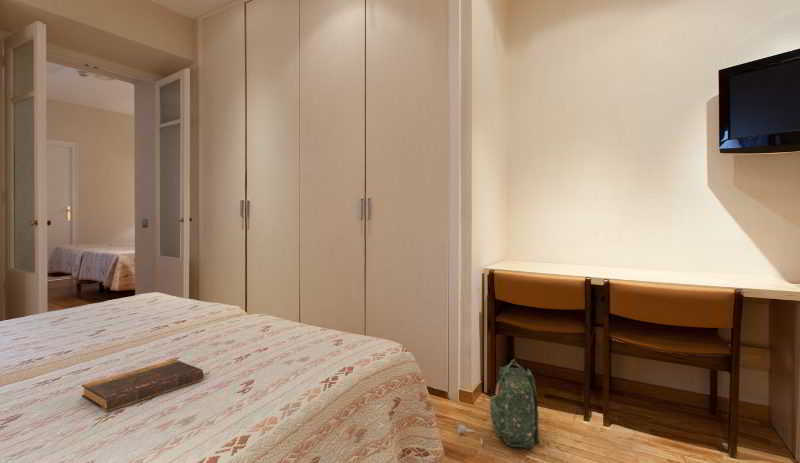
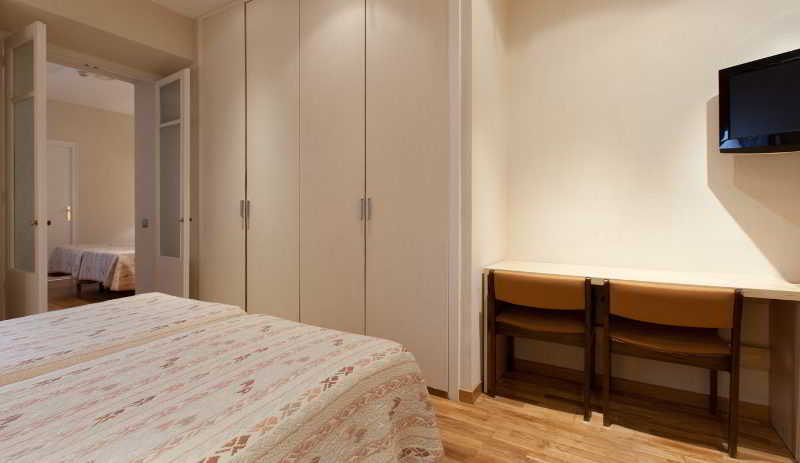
- book [81,359,204,413]
- backpack [456,358,554,458]
